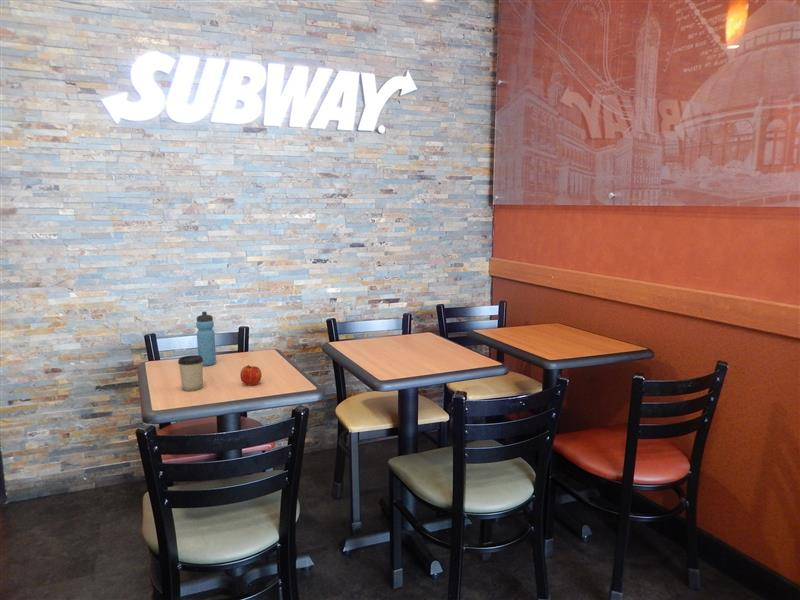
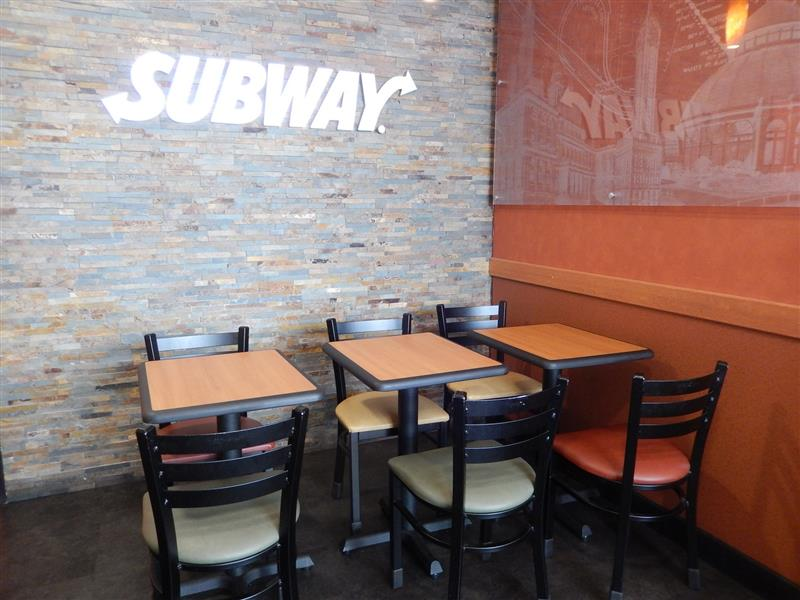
- fruit [239,364,263,386]
- cup [177,354,204,392]
- water bottle [195,310,217,367]
